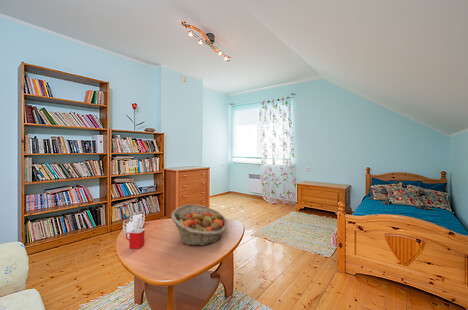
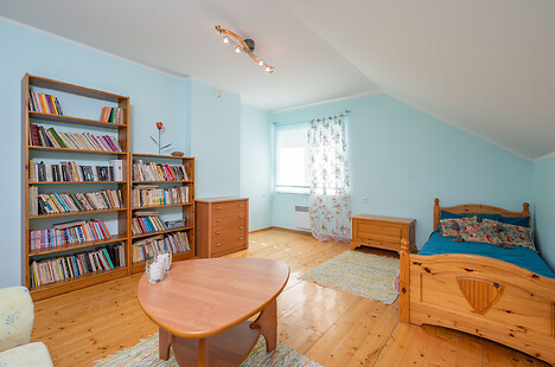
- fruit basket [170,203,228,247]
- mug [125,228,146,250]
